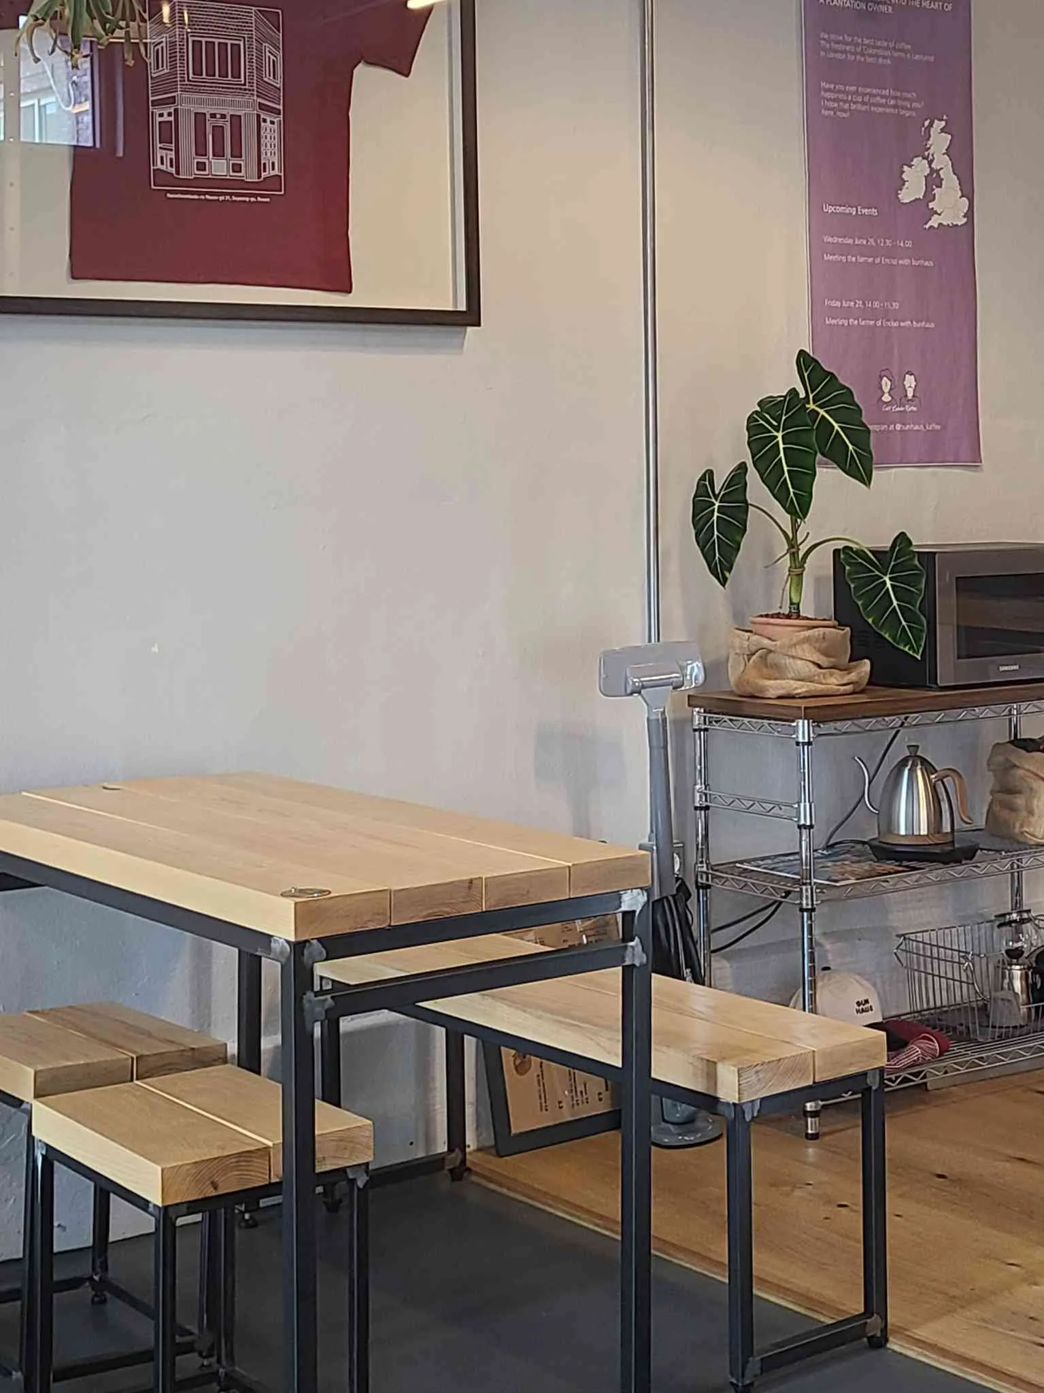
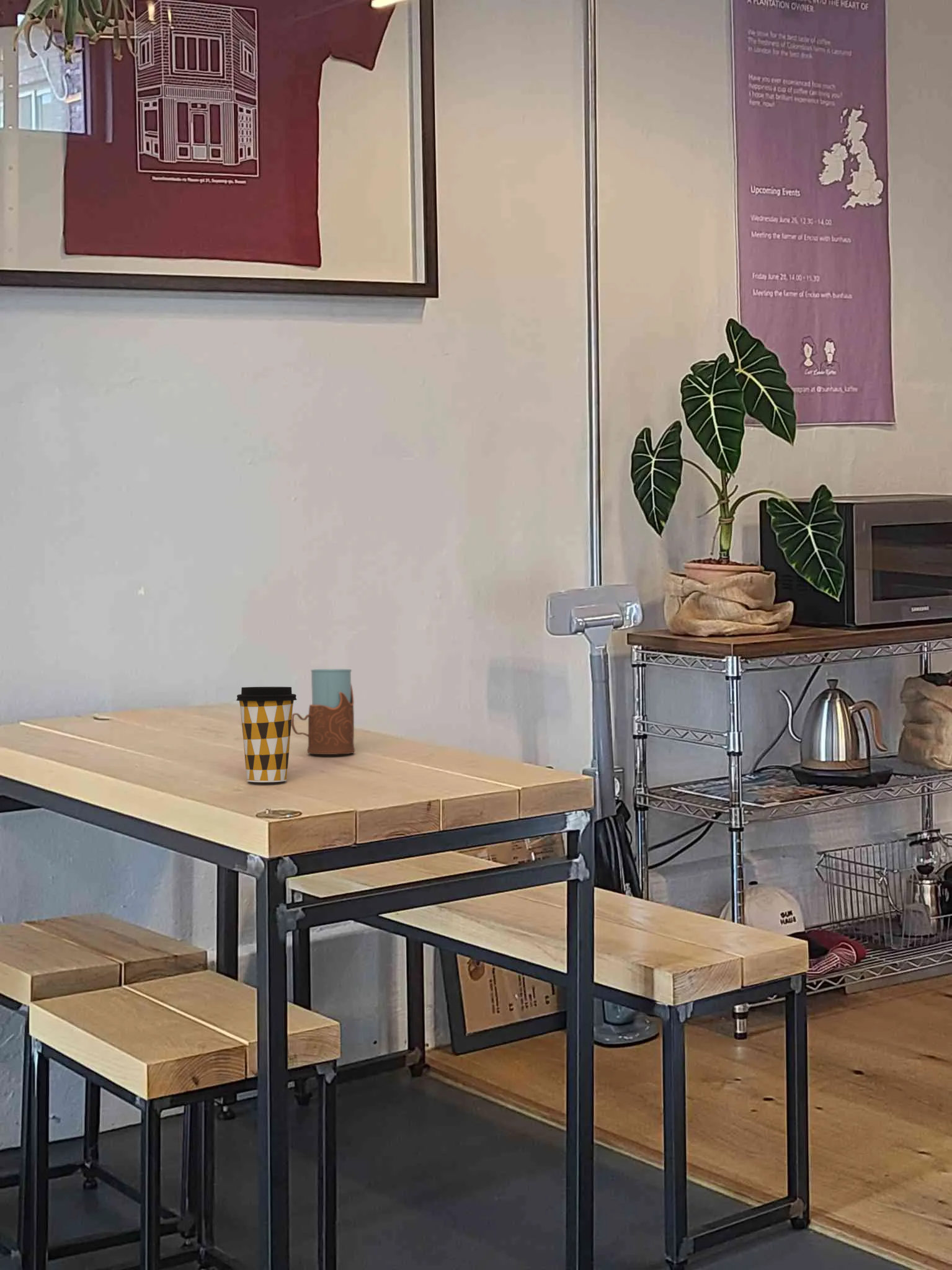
+ coffee cup [236,686,298,783]
+ drinking glass [291,668,355,755]
